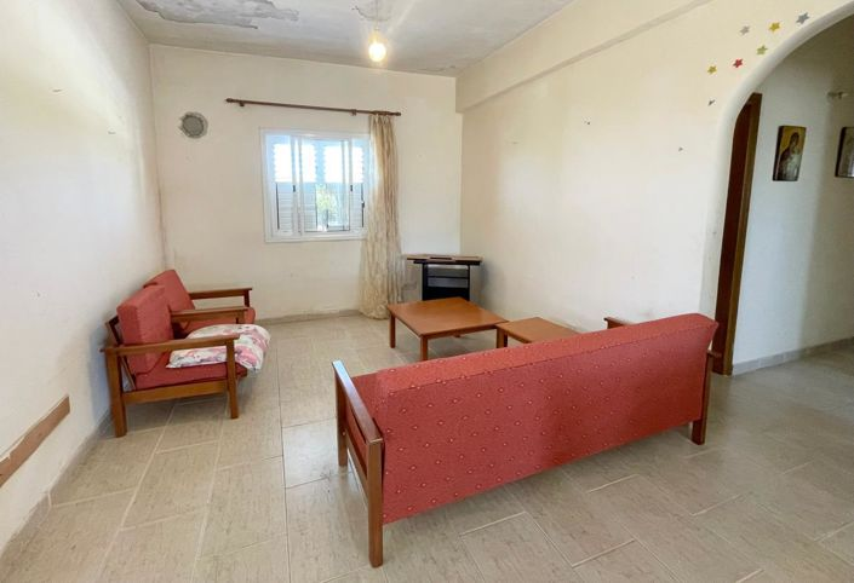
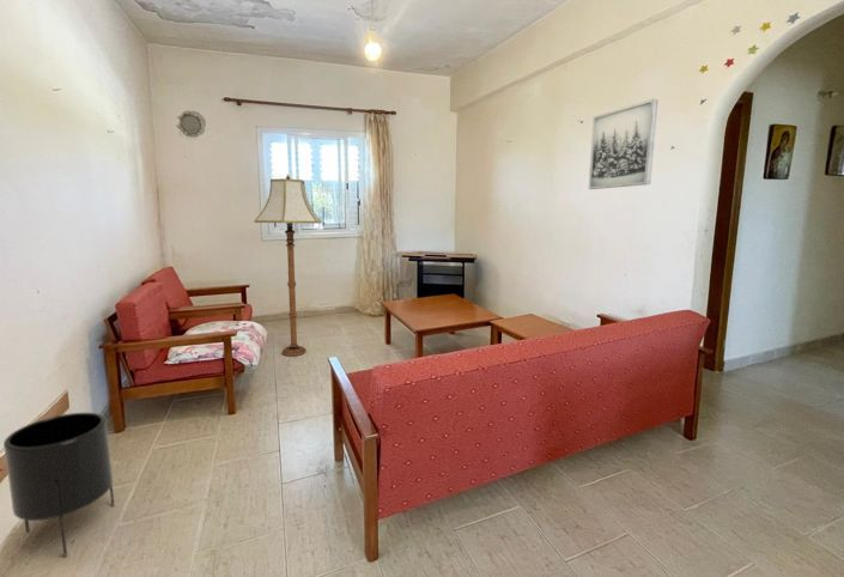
+ floor lamp [254,174,322,357]
+ wall art [588,98,660,190]
+ planter [2,412,116,558]
